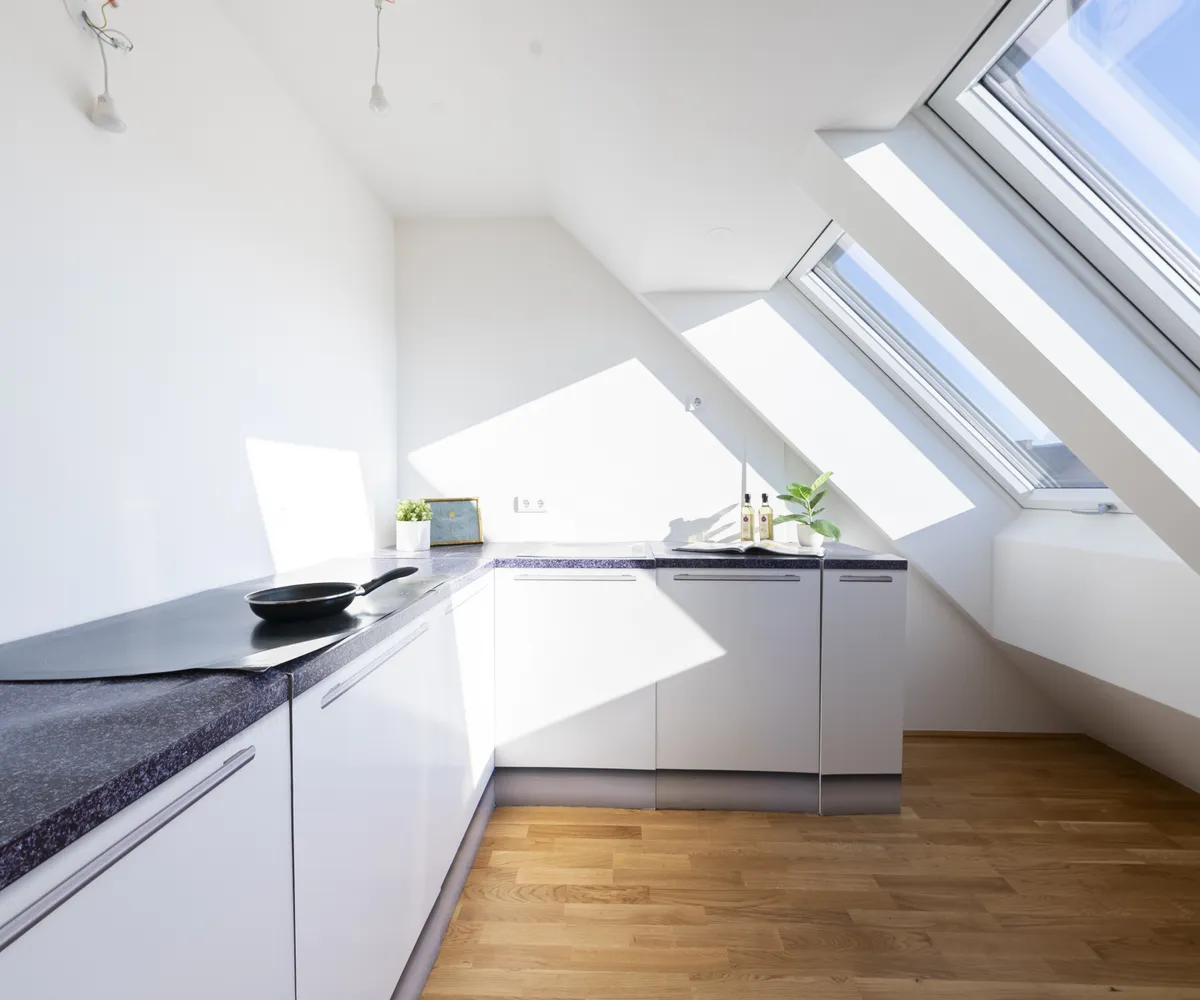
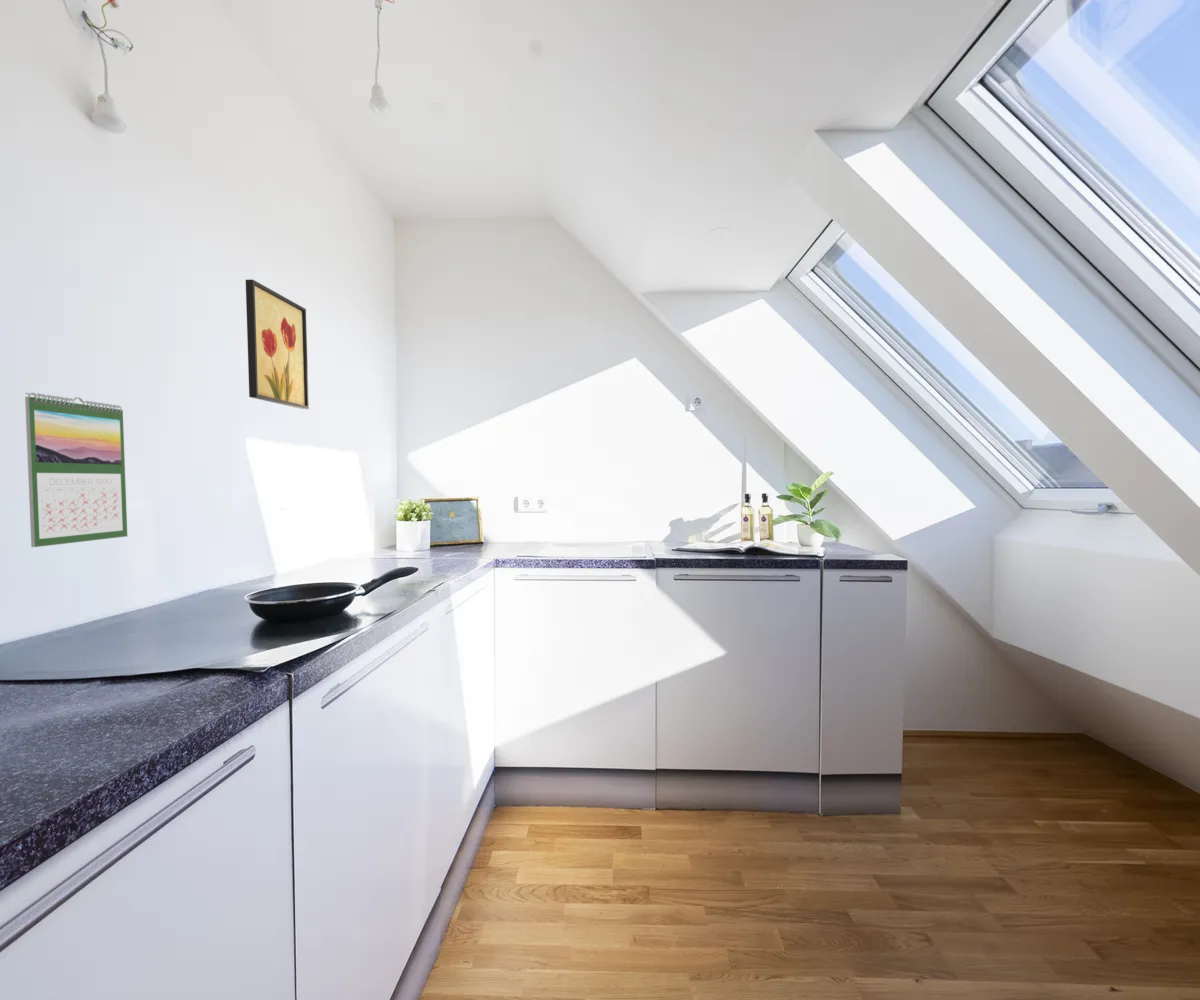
+ calendar [24,392,128,548]
+ wall art [245,279,310,410]
